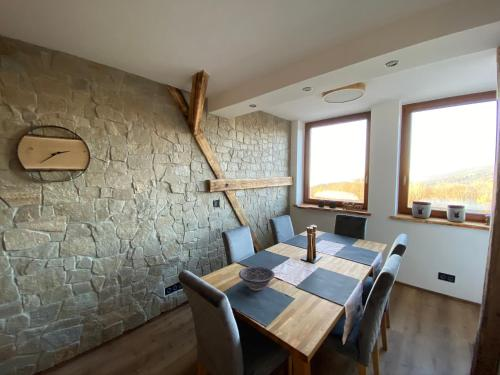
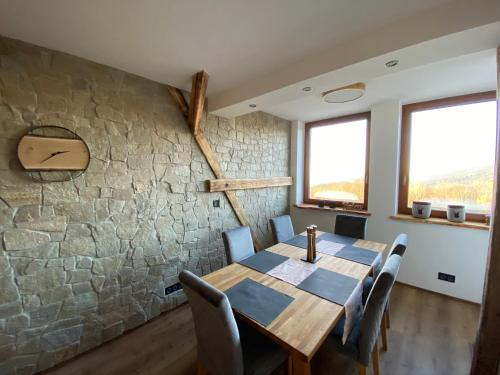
- decorative bowl [238,265,276,292]
